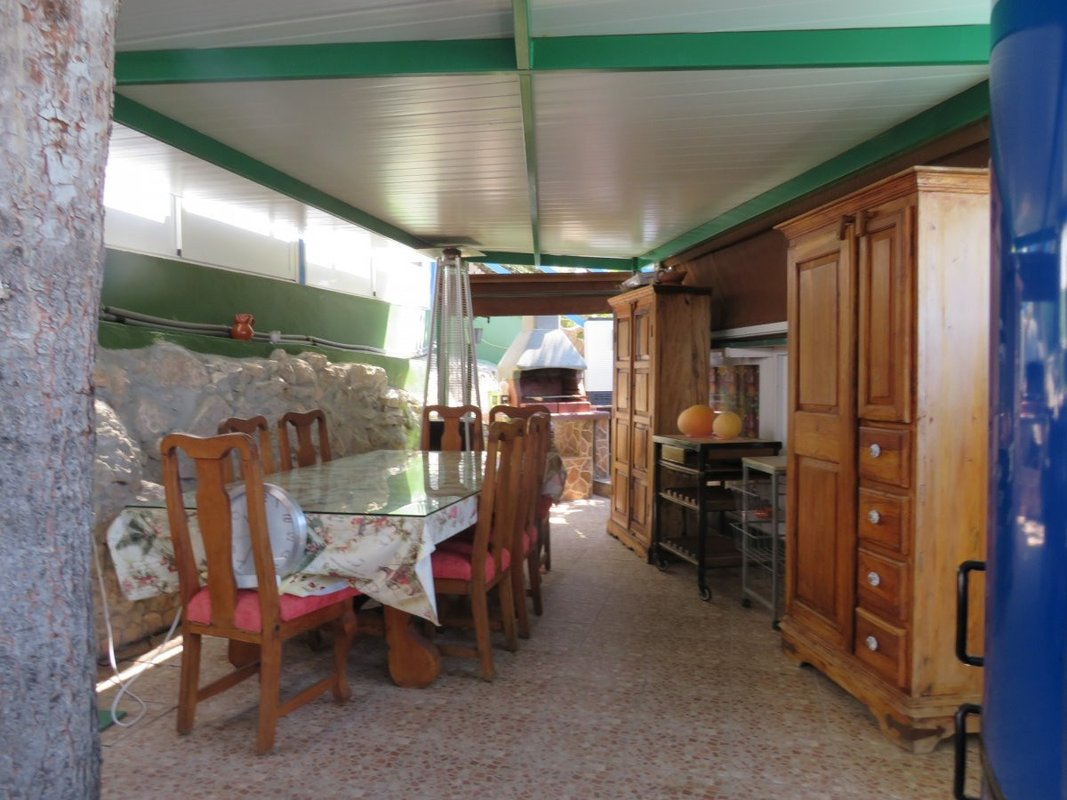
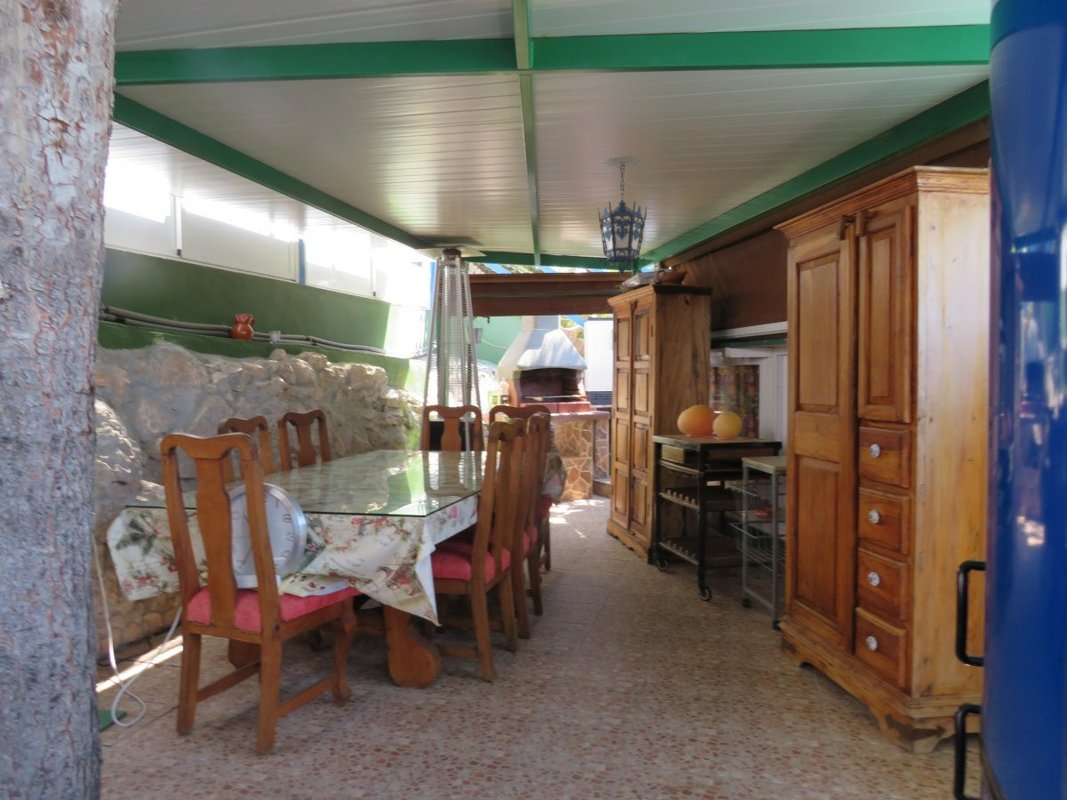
+ hanging lantern [596,154,648,277]
